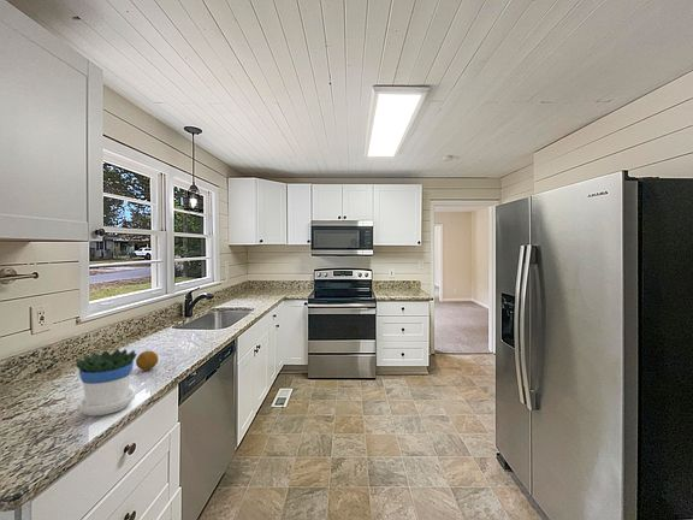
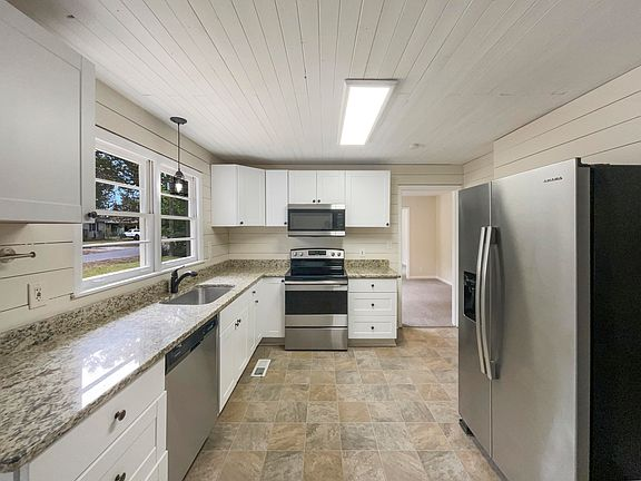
- flowerpot [75,348,138,416]
- fruit [135,349,159,371]
